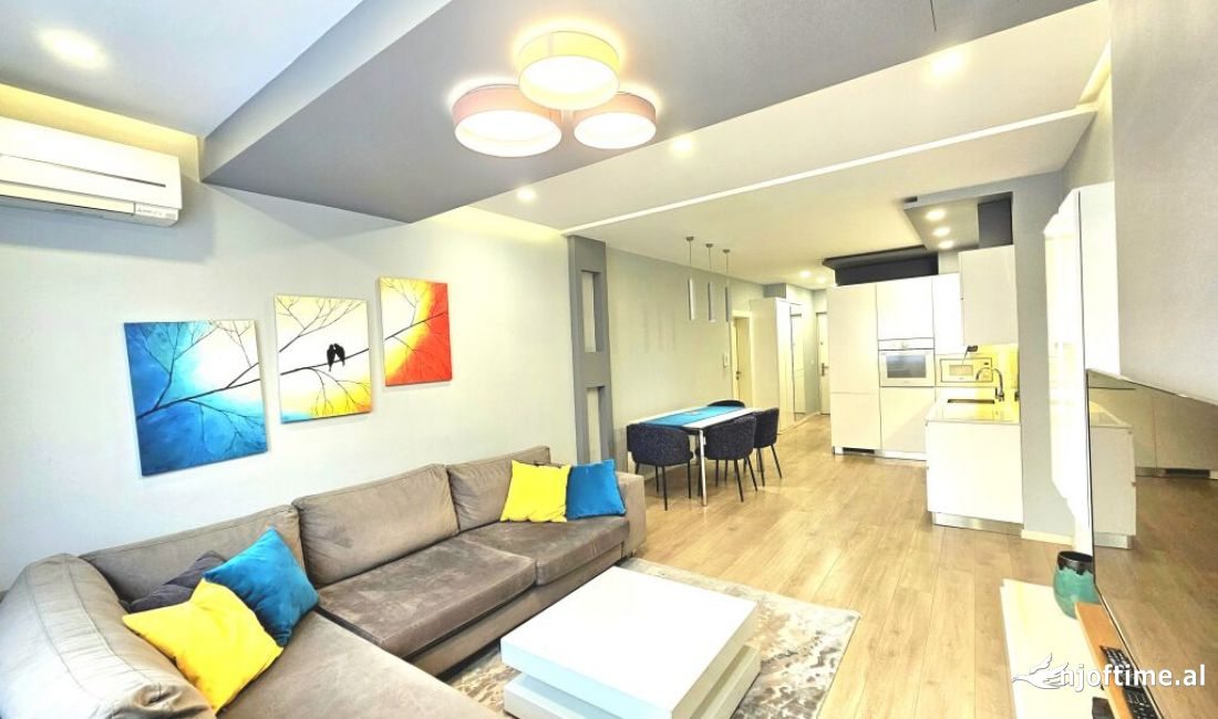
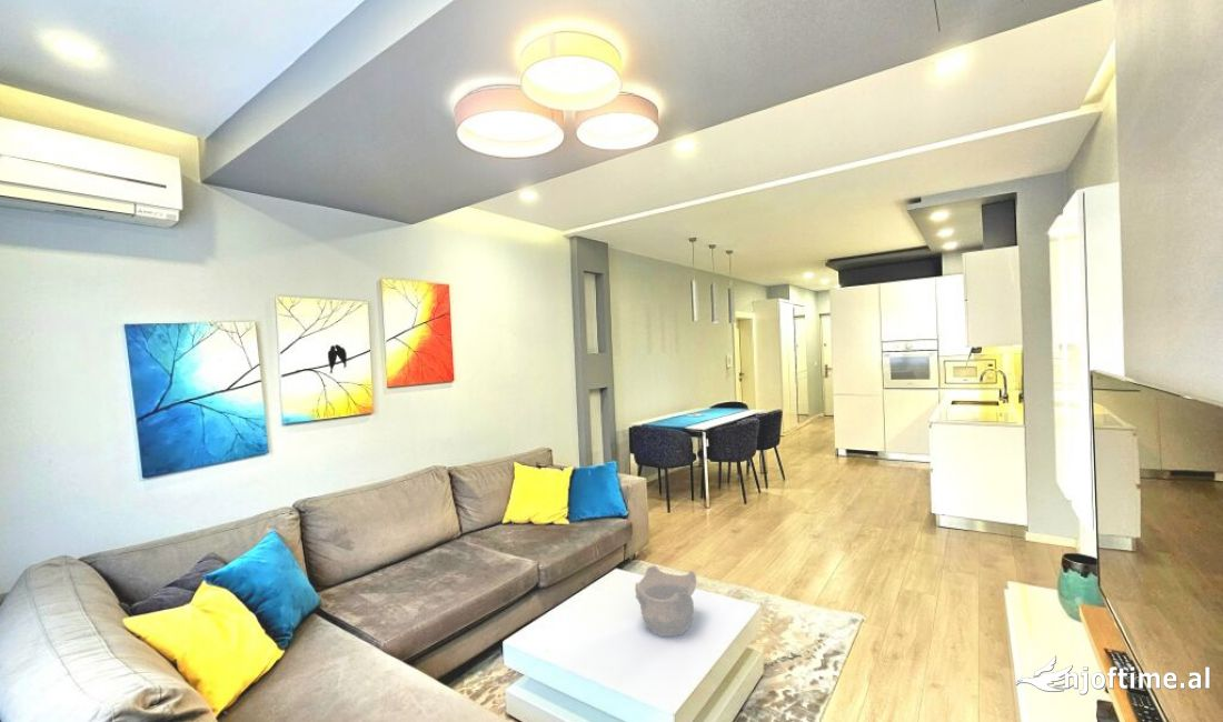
+ decorative bowl [634,564,697,638]
